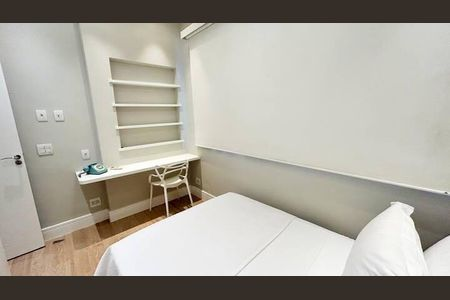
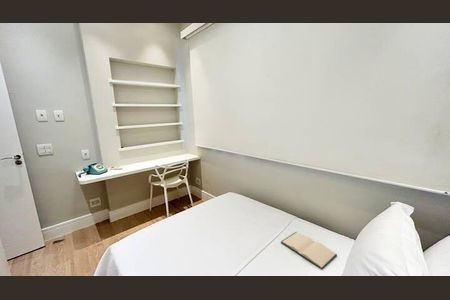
+ hardback book [280,231,338,270]
